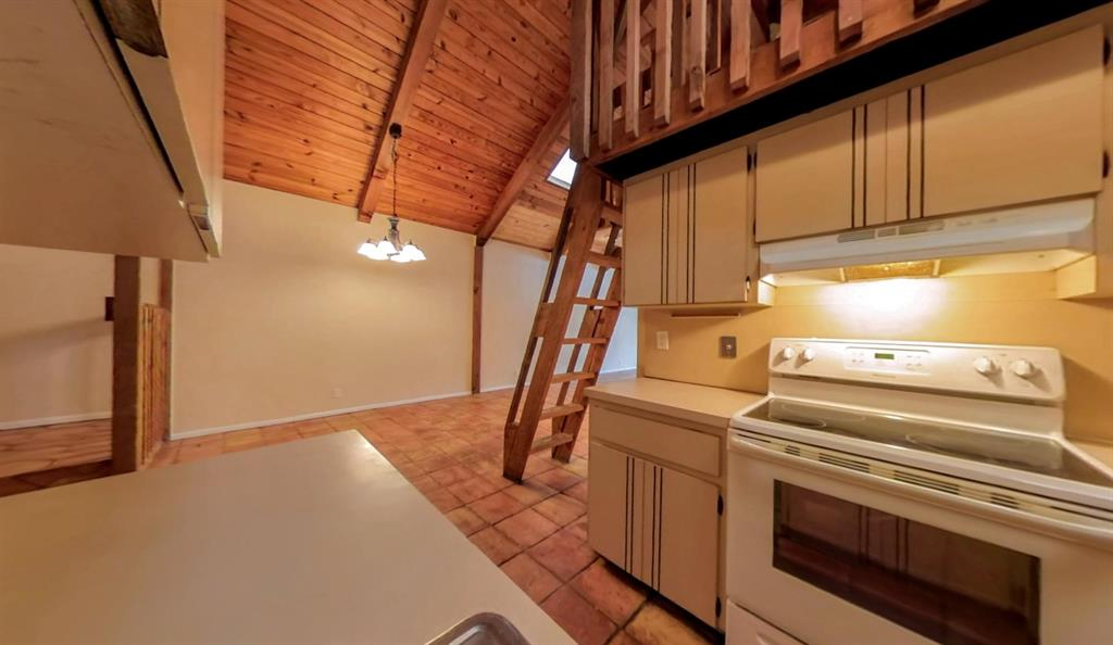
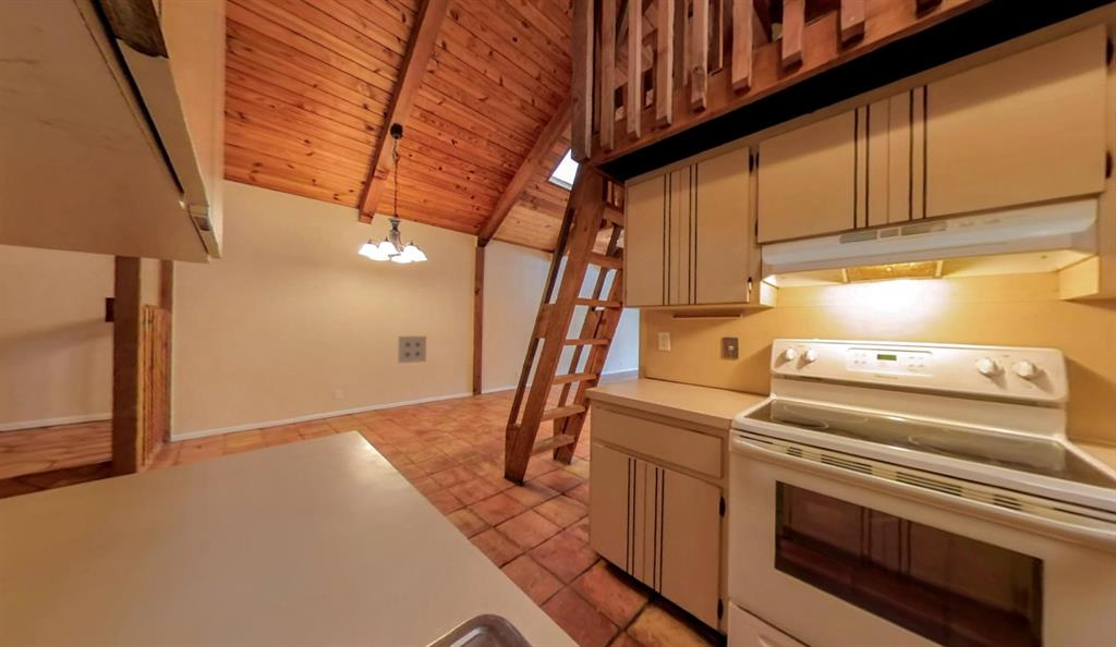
+ wall art [397,334,427,364]
